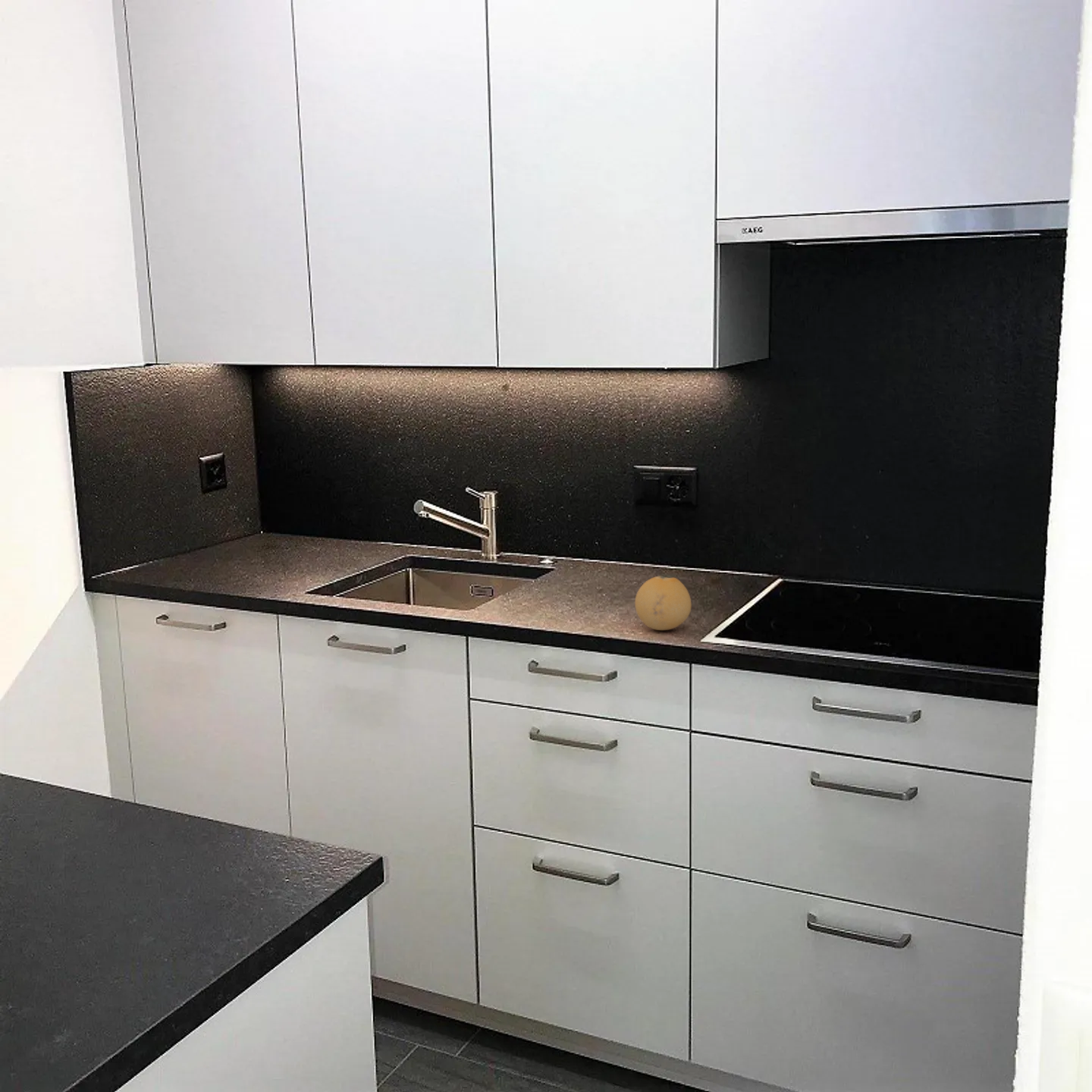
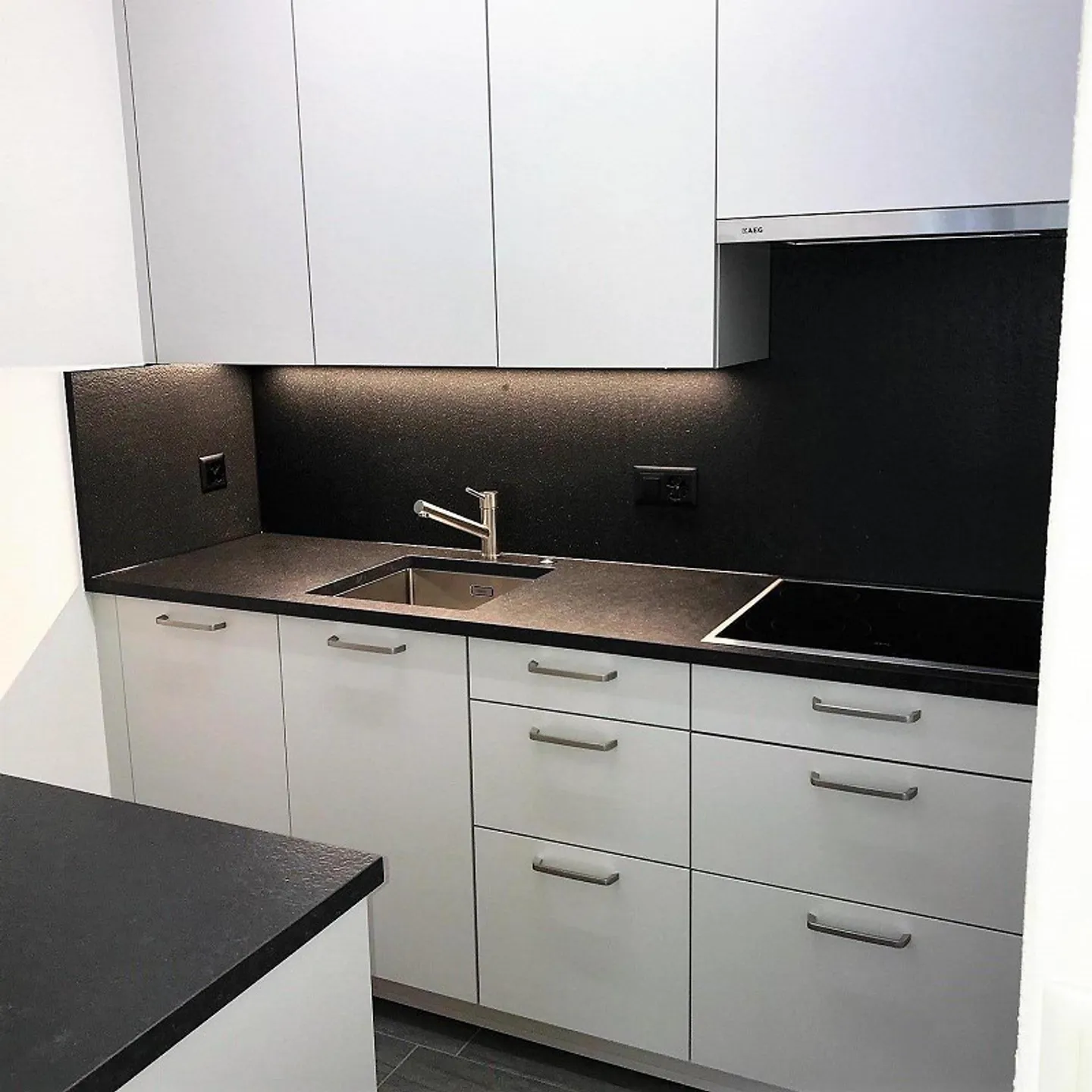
- fruit [634,576,692,631]
